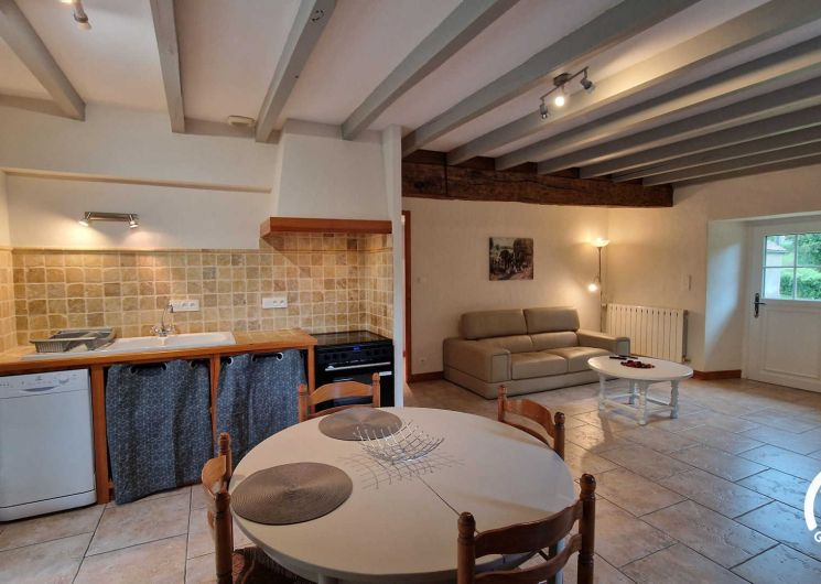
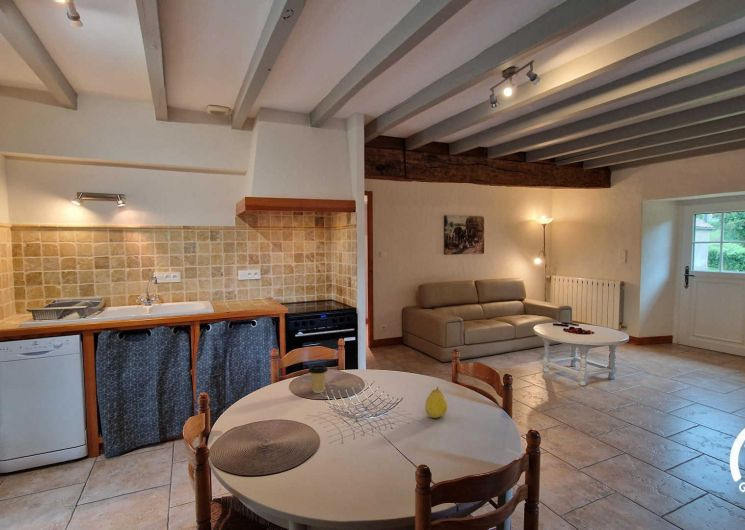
+ coffee cup [308,364,329,394]
+ fruit [424,386,448,419]
